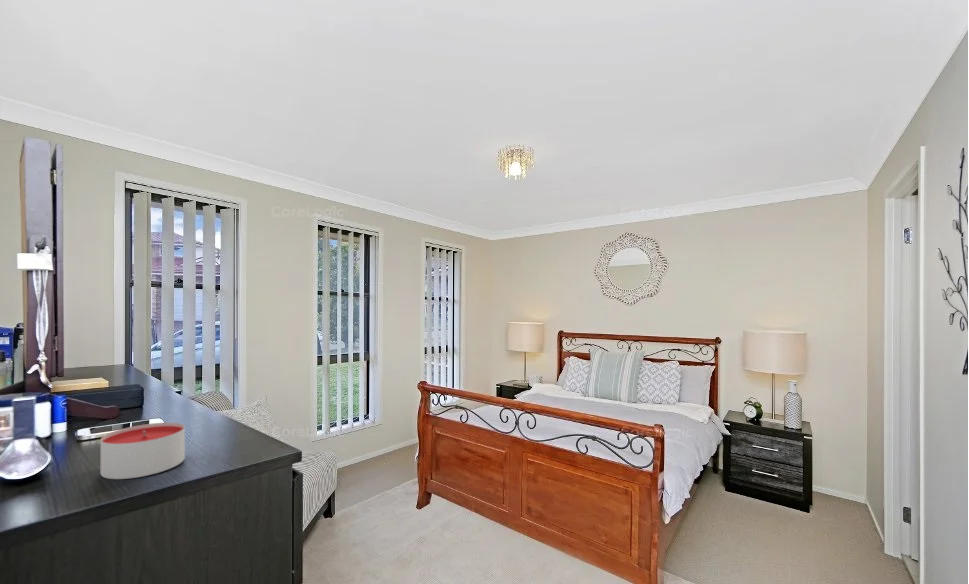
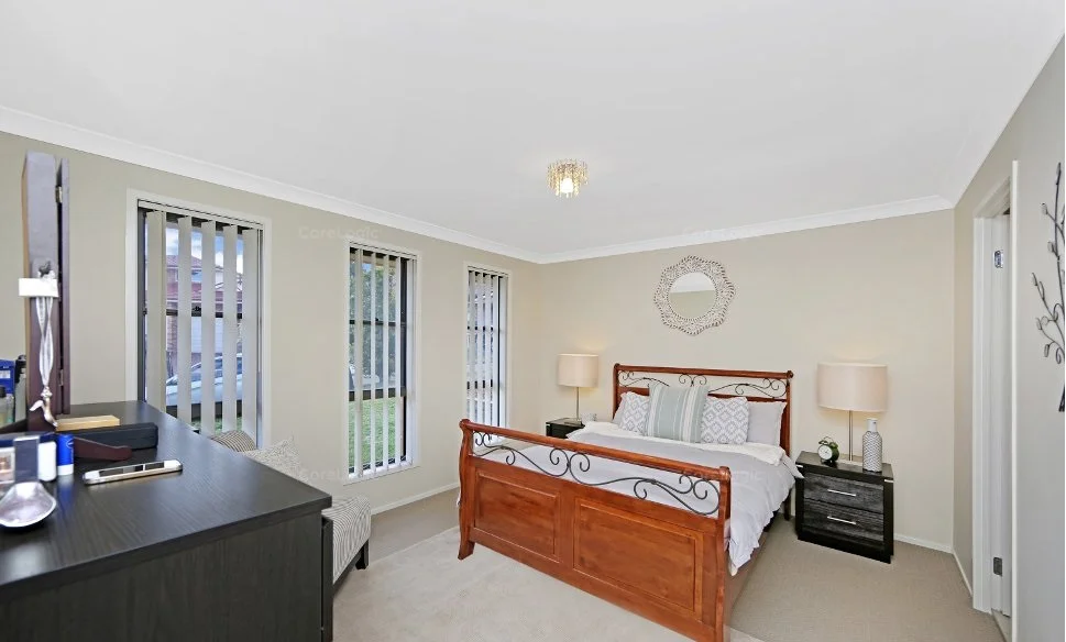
- candle [100,422,186,480]
